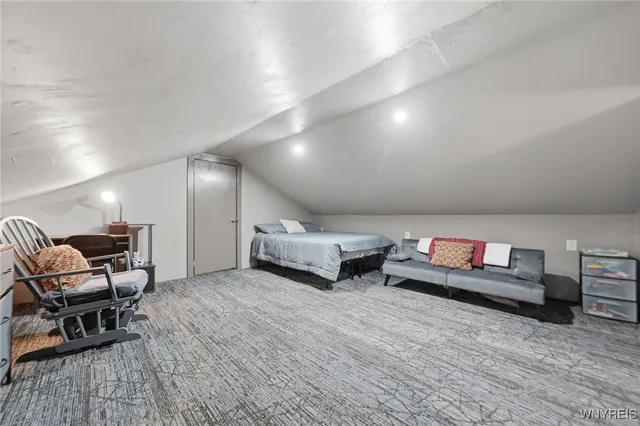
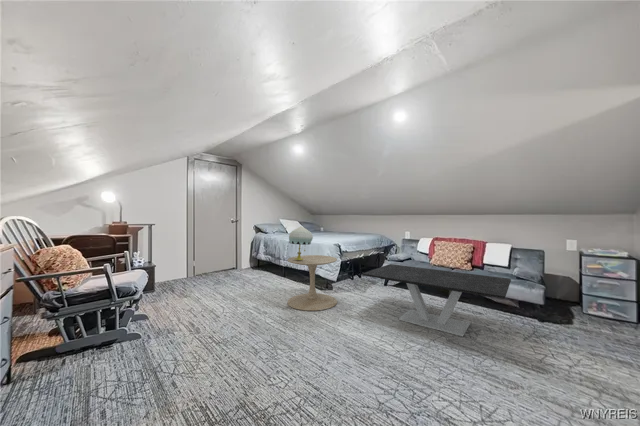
+ coffee table [362,263,512,337]
+ table lamp [288,225,314,260]
+ side table [287,254,338,312]
